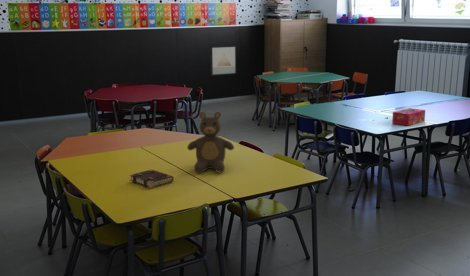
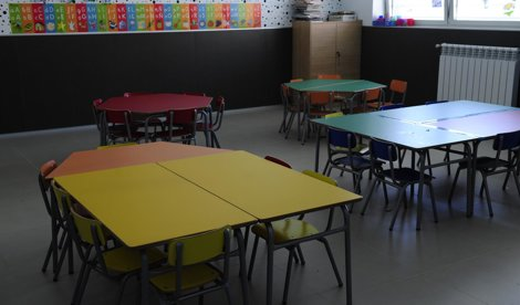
- tissue box [391,107,426,127]
- teddy bear [186,111,235,174]
- wall art [210,45,237,77]
- book [128,169,175,189]
